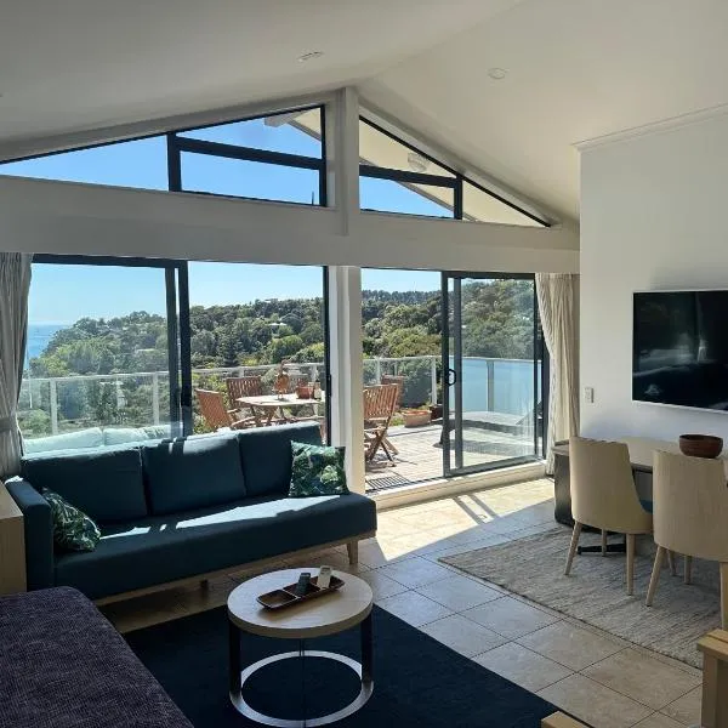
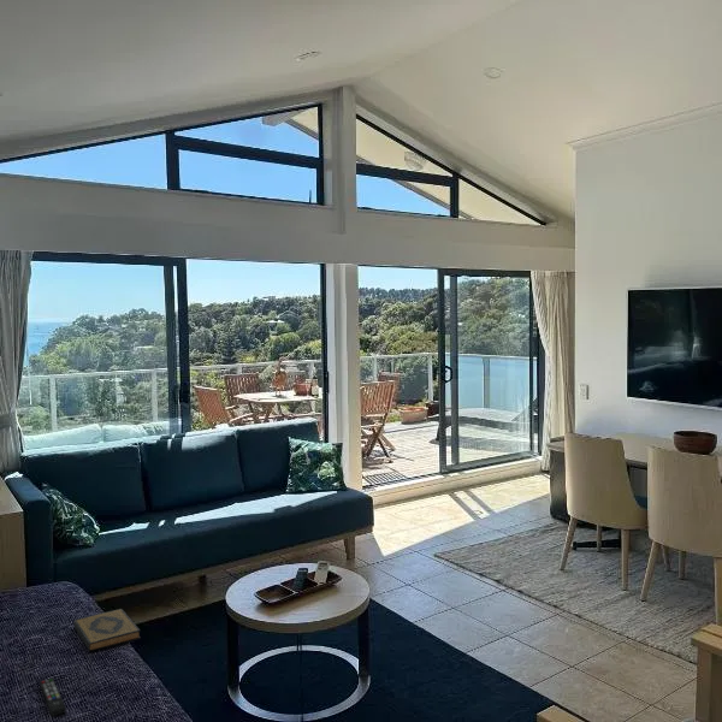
+ remote control [39,677,67,718]
+ hardback book [72,608,142,652]
